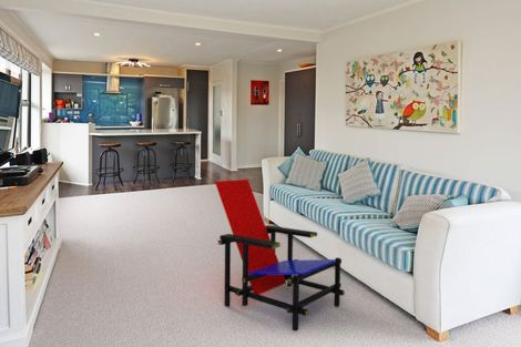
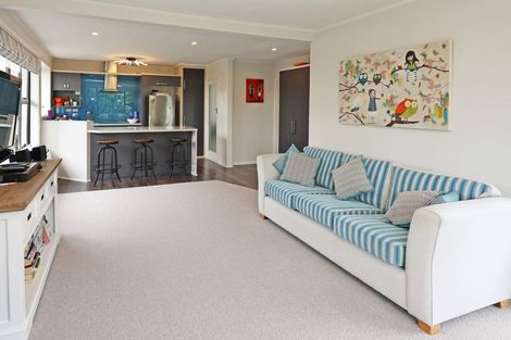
- armchair [214,178,346,333]
